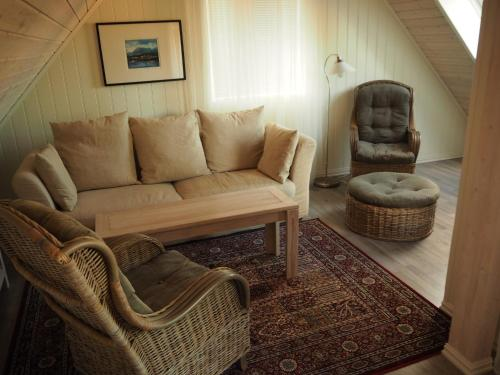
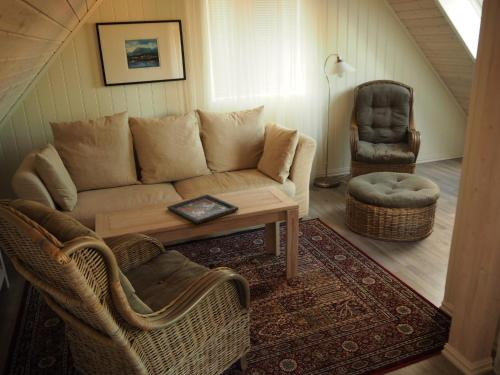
+ decorative tray [166,194,239,225]
